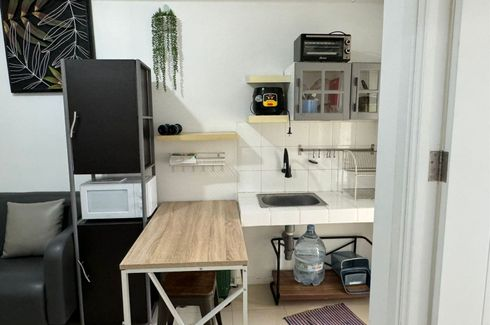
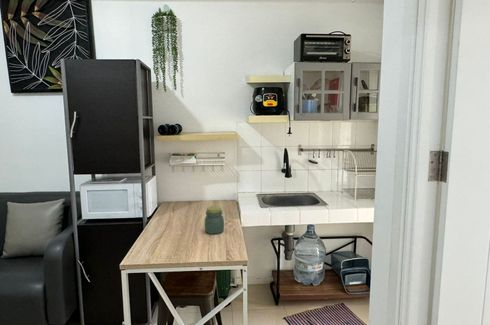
+ jar [204,205,225,235]
